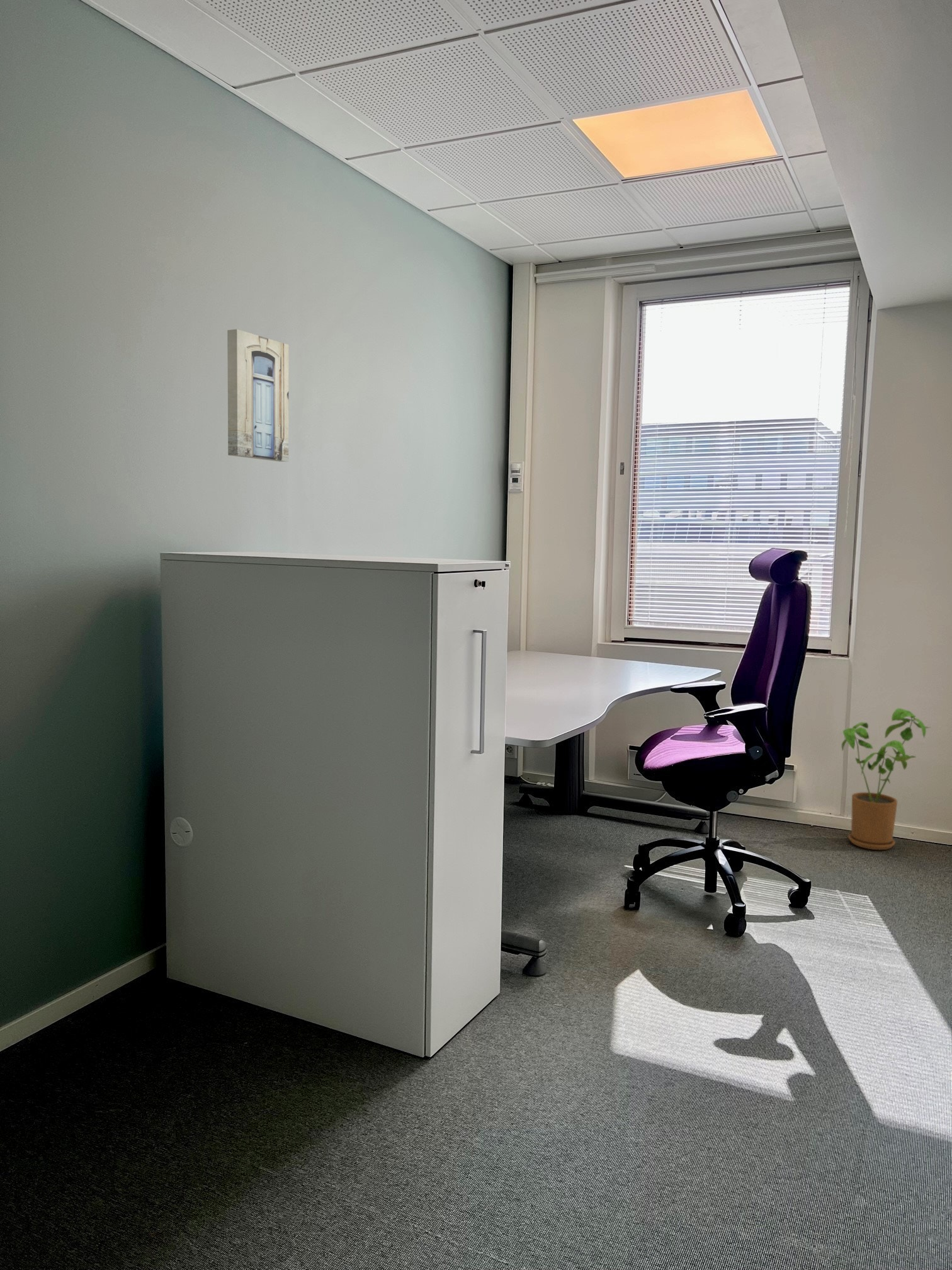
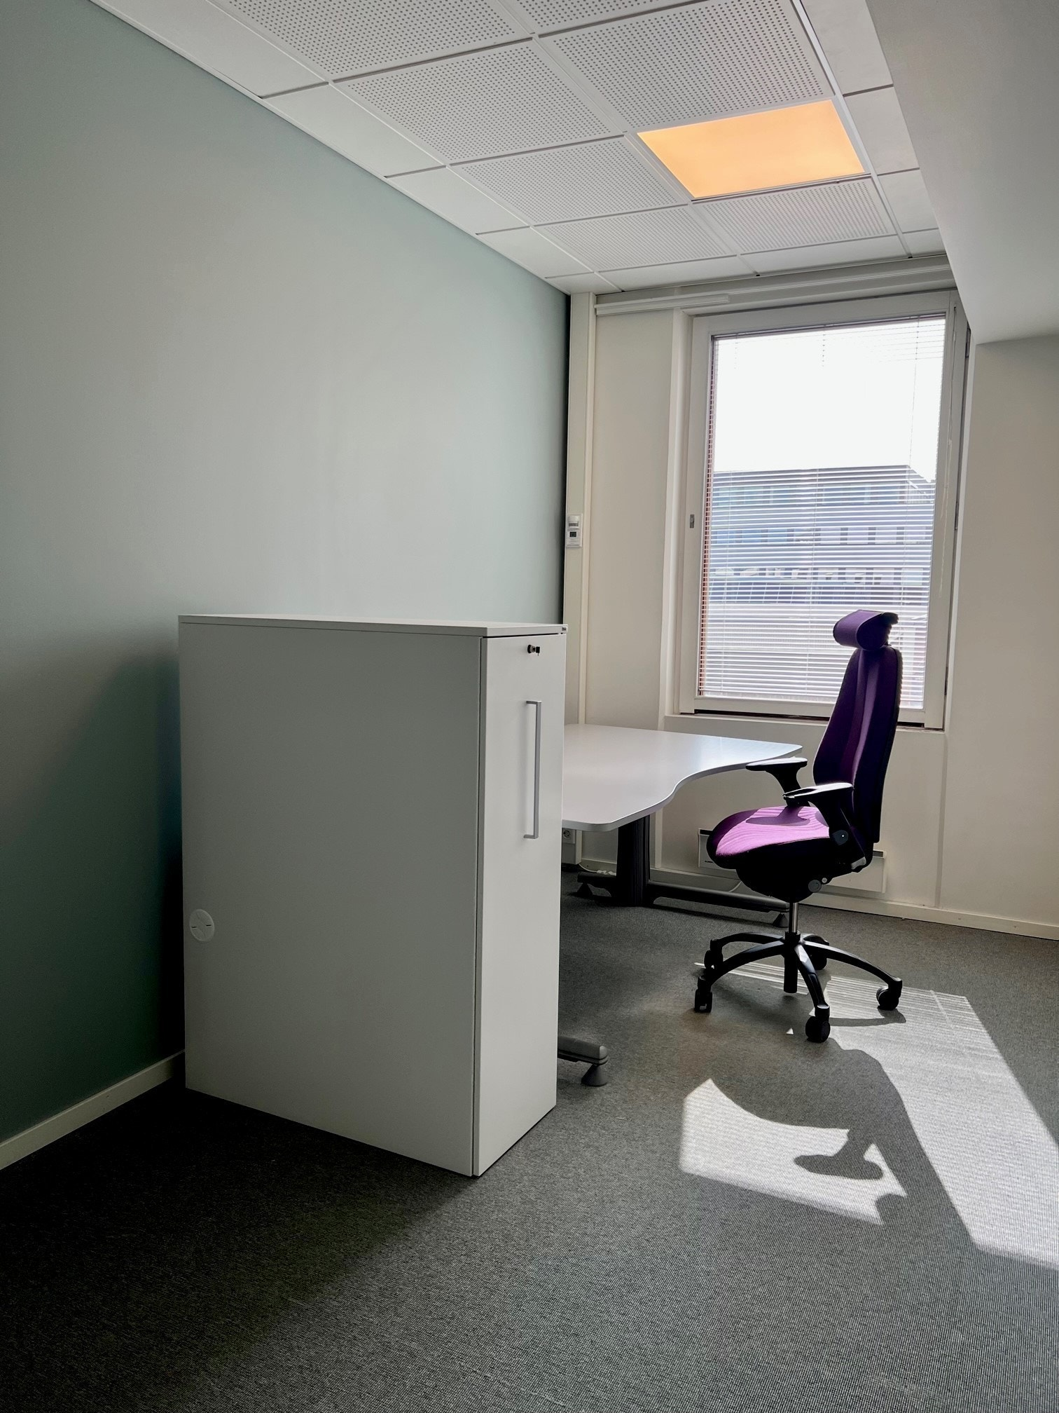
- house plant [841,707,931,850]
- wall art [227,329,290,462]
